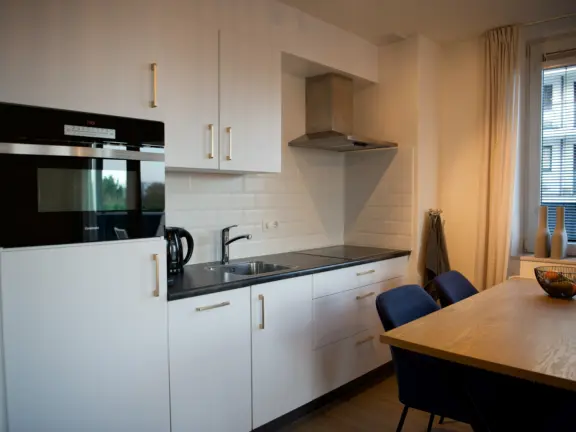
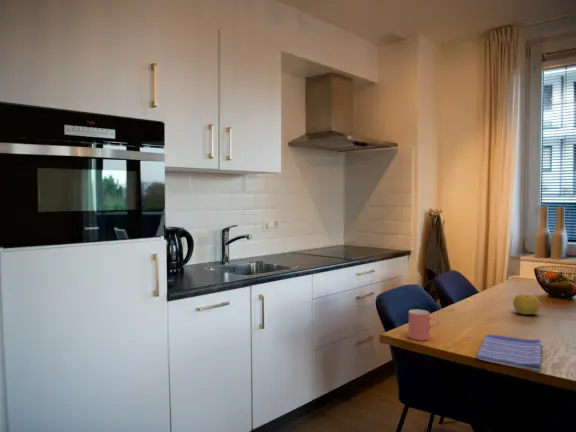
+ dish towel [475,333,544,372]
+ cup [408,309,440,341]
+ fruit [512,293,541,316]
